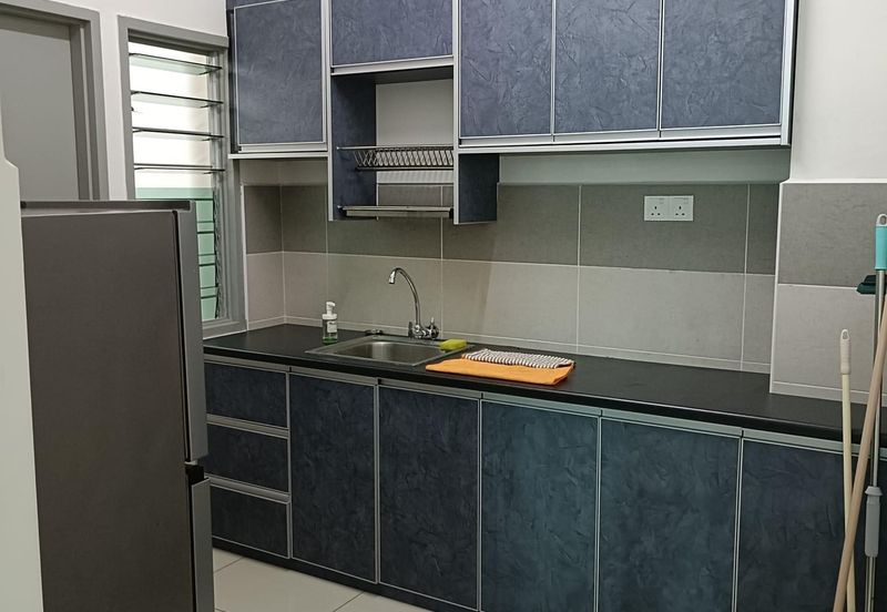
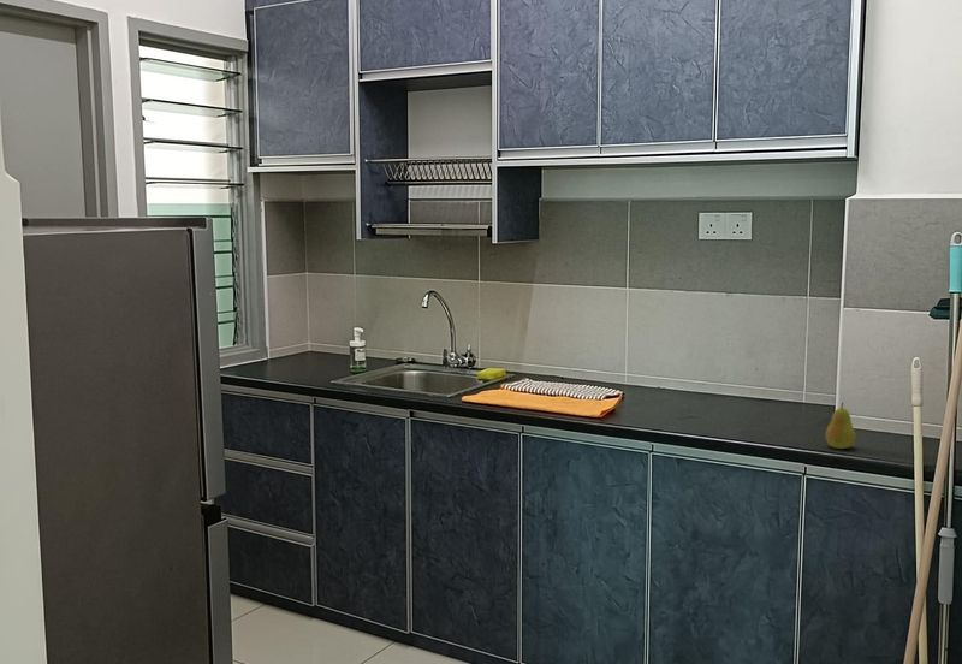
+ fruit [825,402,856,450]
